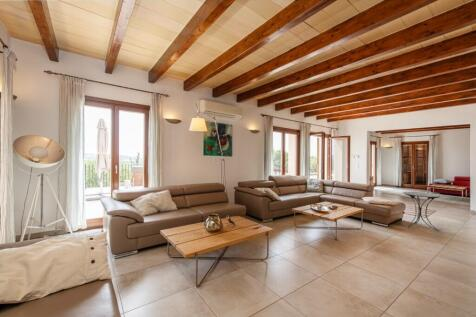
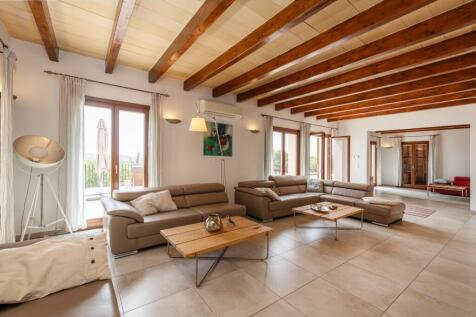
- side table [402,191,441,232]
